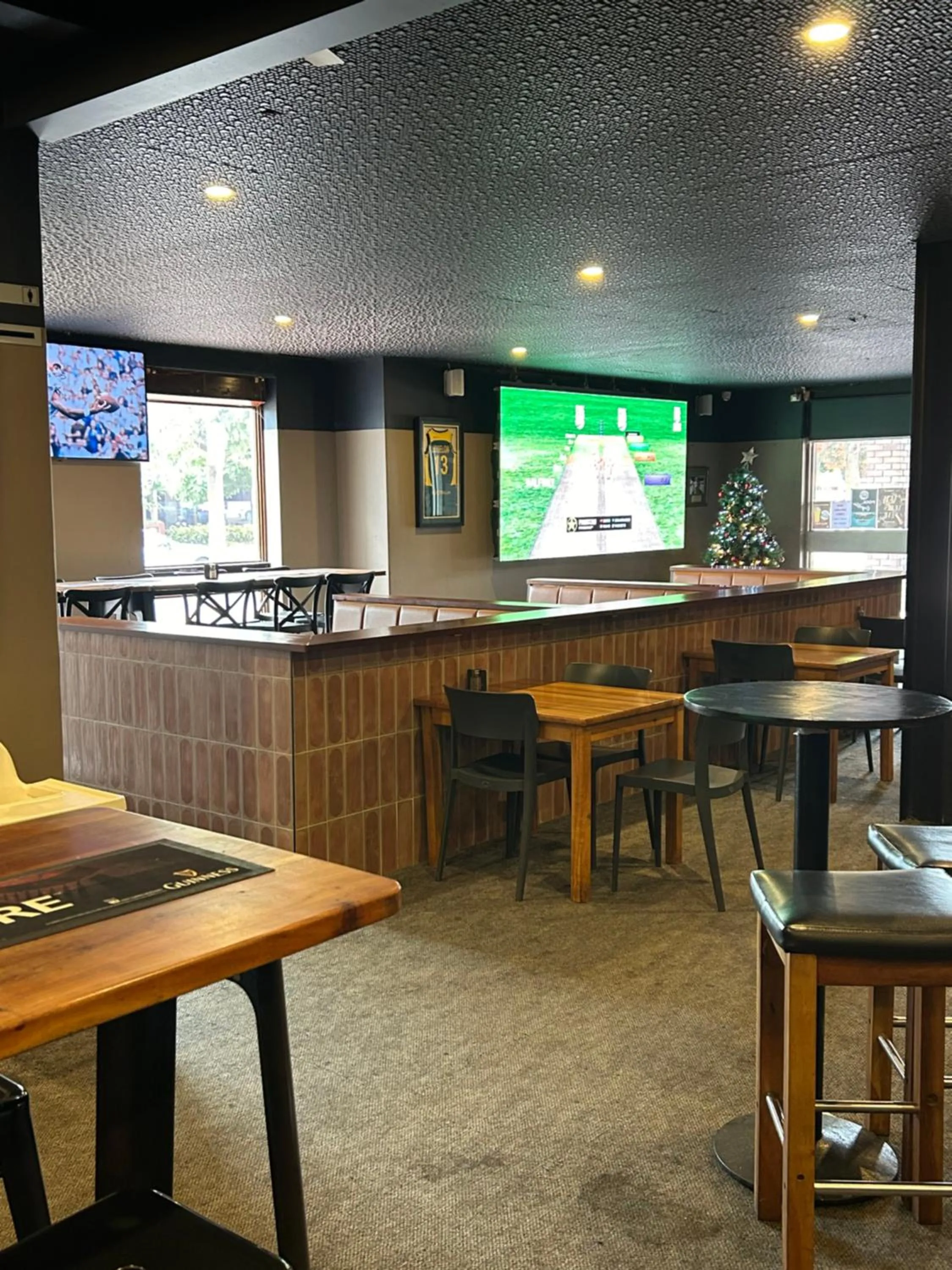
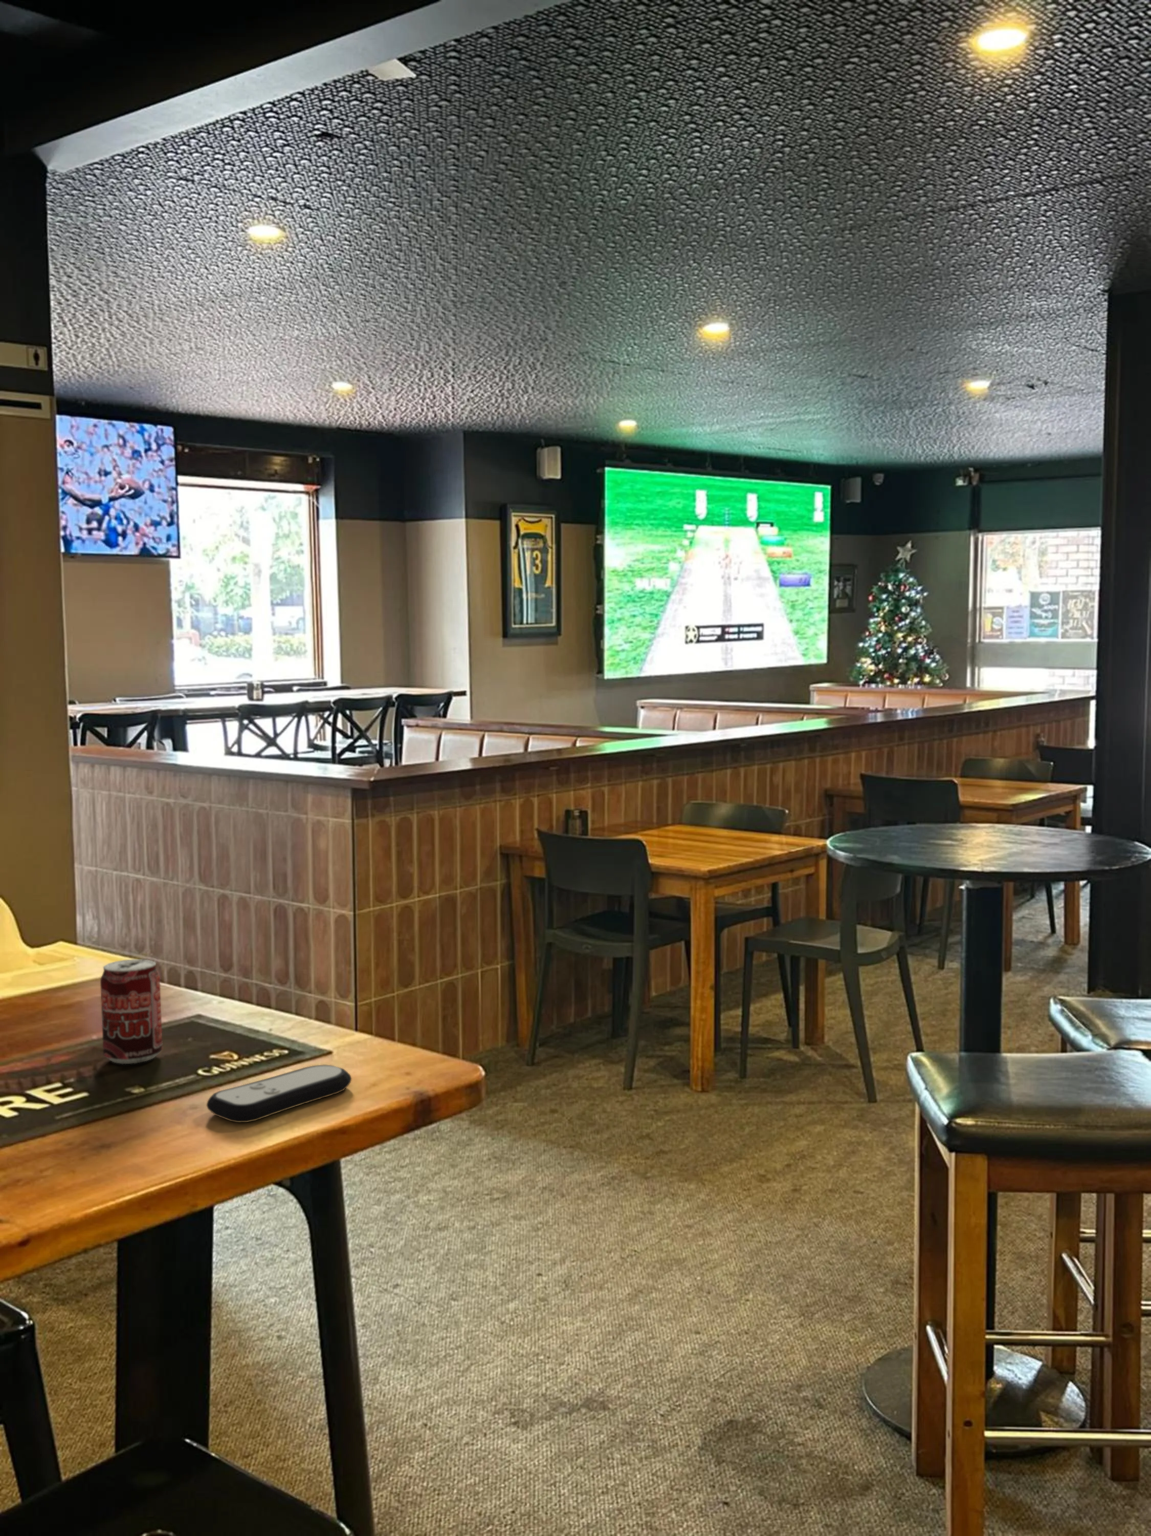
+ beverage can [100,958,163,1064]
+ remote control [207,1064,352,1122]
